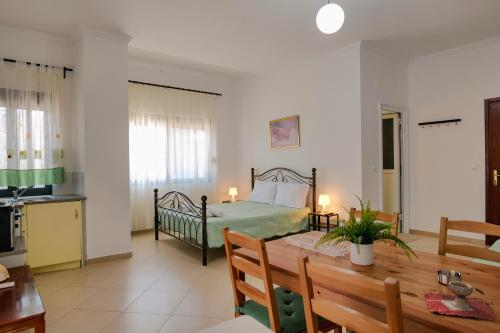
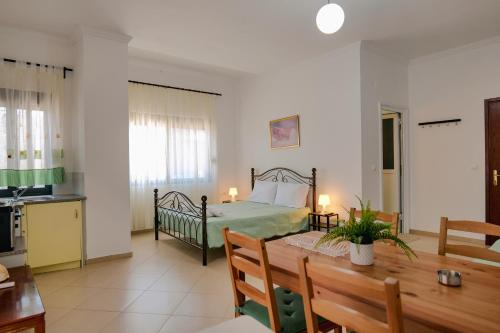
- decorative bowl [423,280,499,321]
